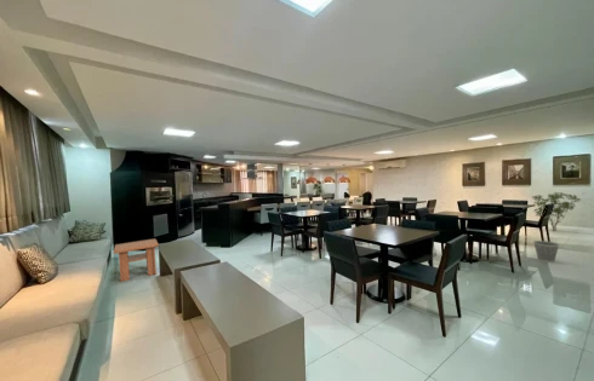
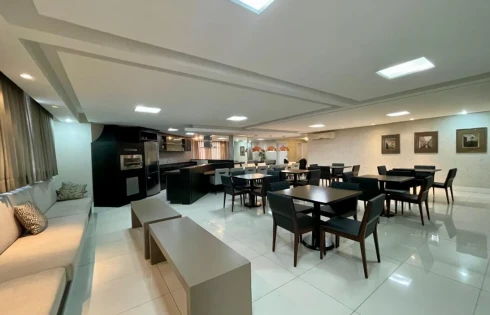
- shrub [531,191,582,232]
- coffee table [113,237,160,283]
- wastebasket [532,239,560,264]
